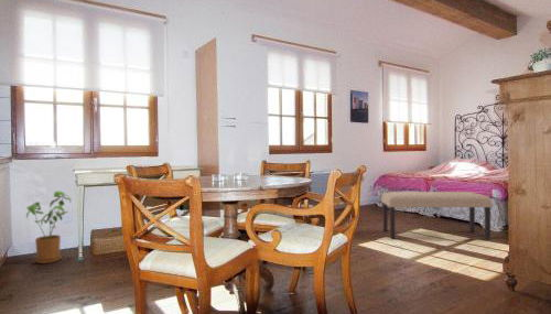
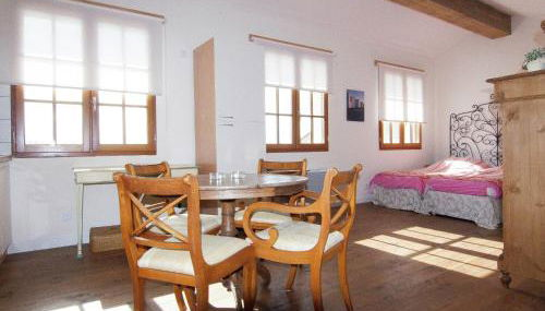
- bench [380,191,494,240]
- house plant [25,191,72,264]
